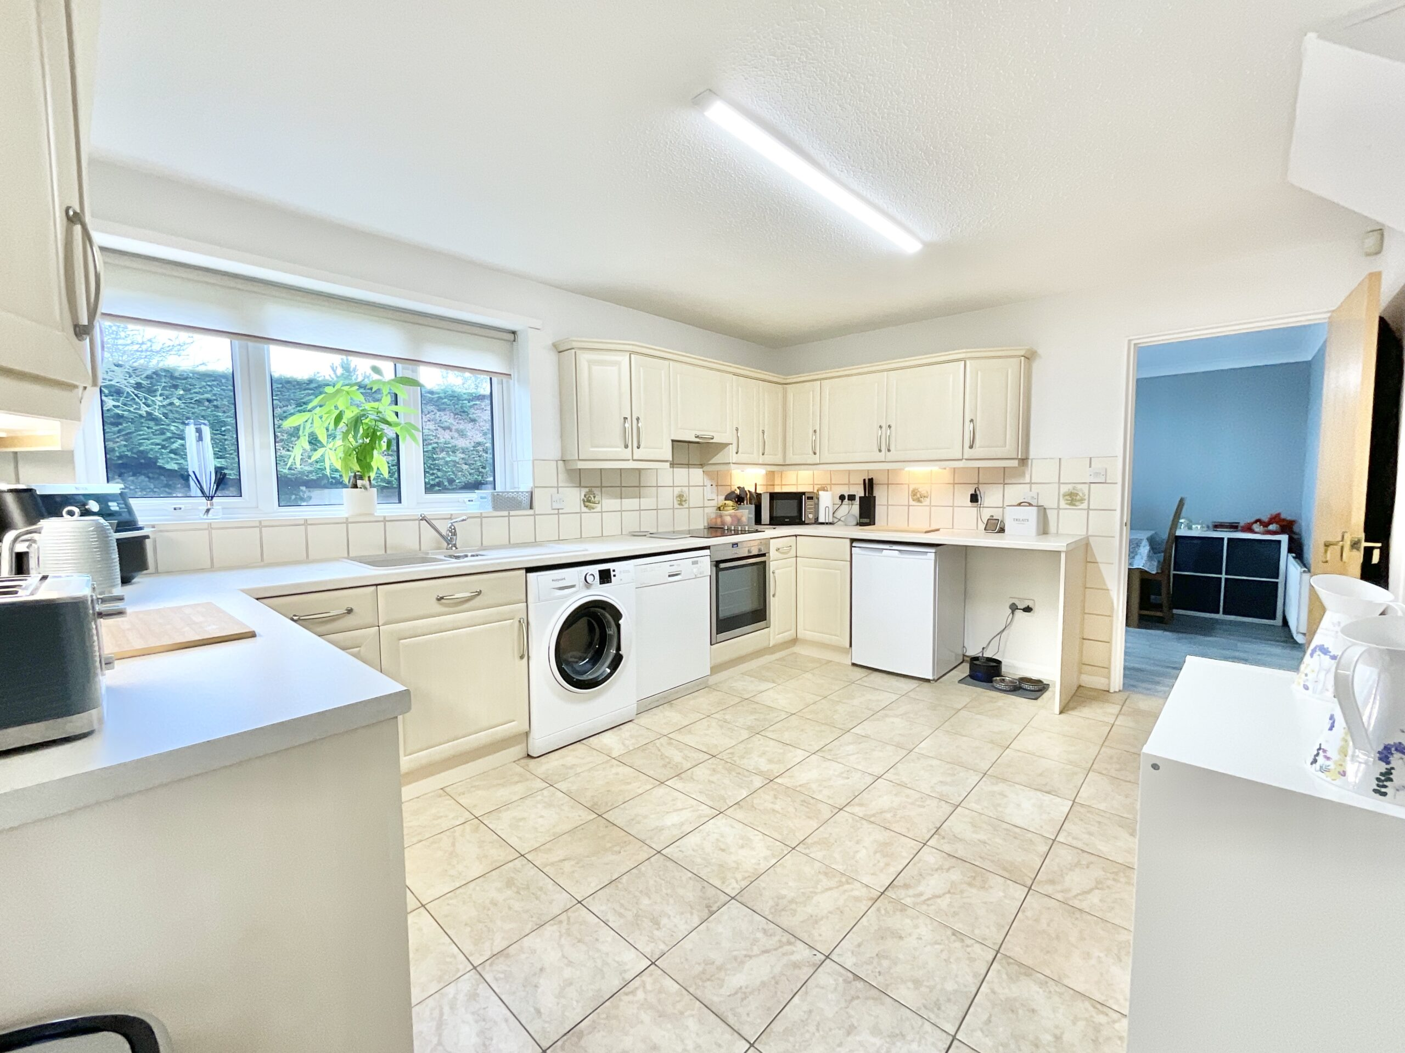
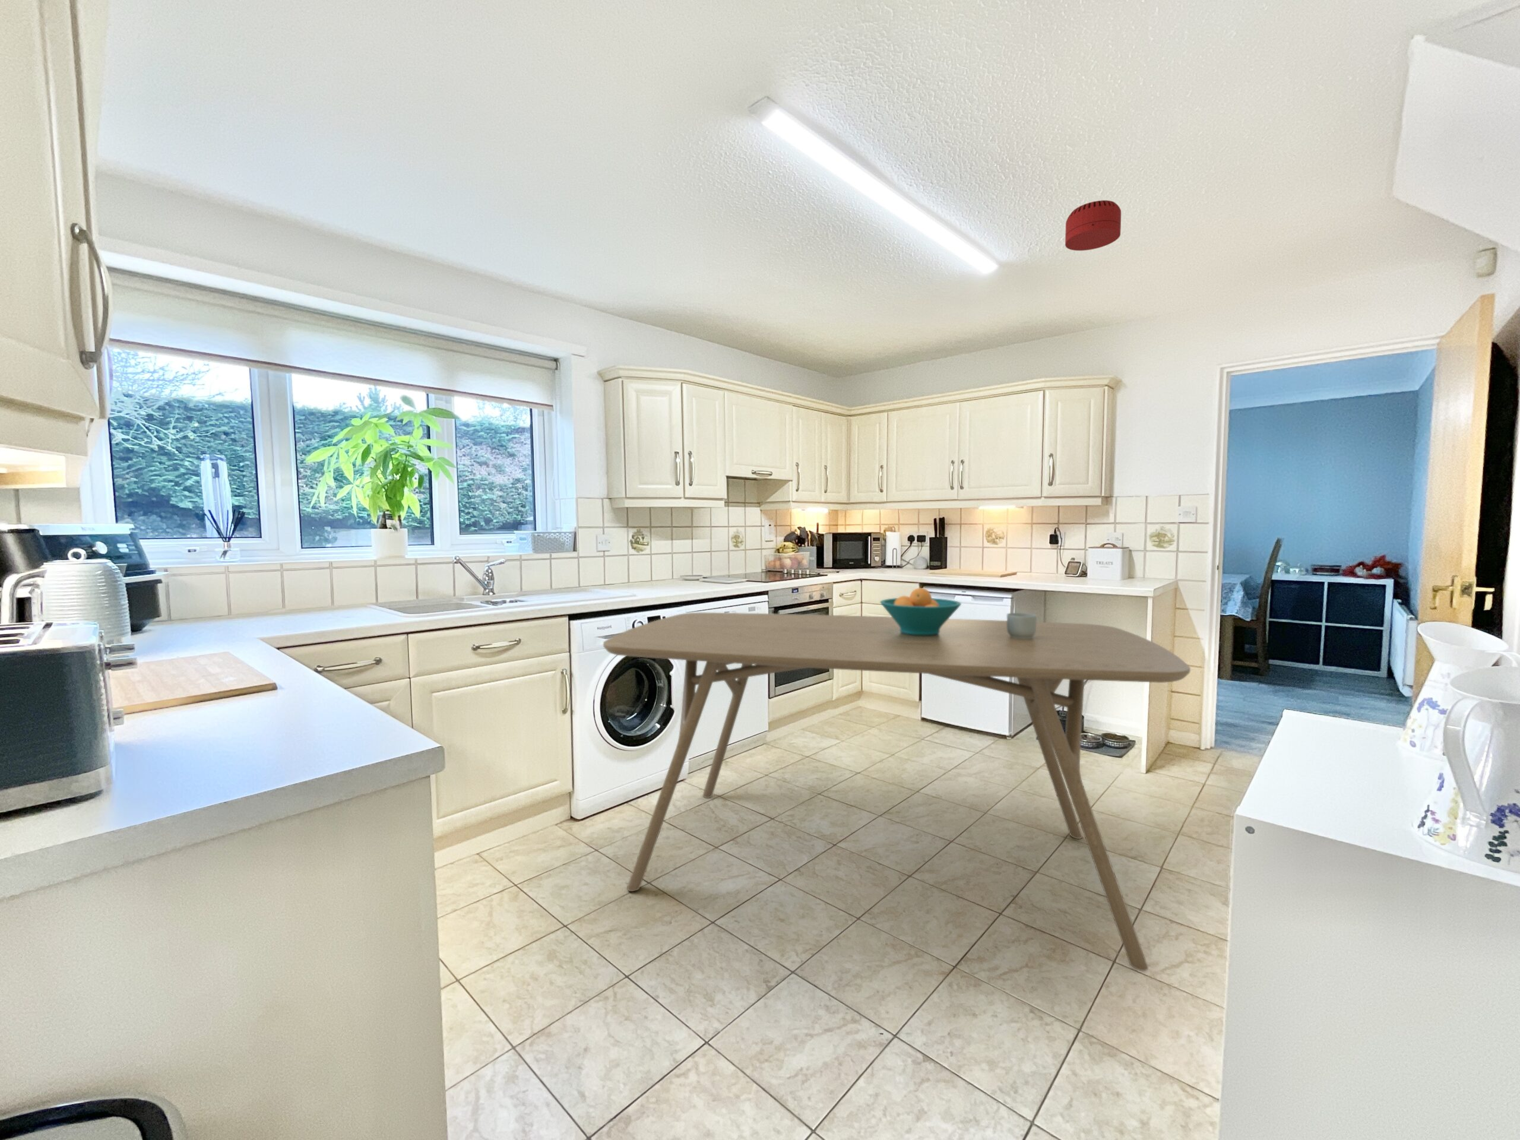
+ smoke detector [1064,200,1121,251]
+ mug [1007,612,1038,639]
+ dining table [603,612,1191,971]
+ fruit bowl [880,587,962,636]
